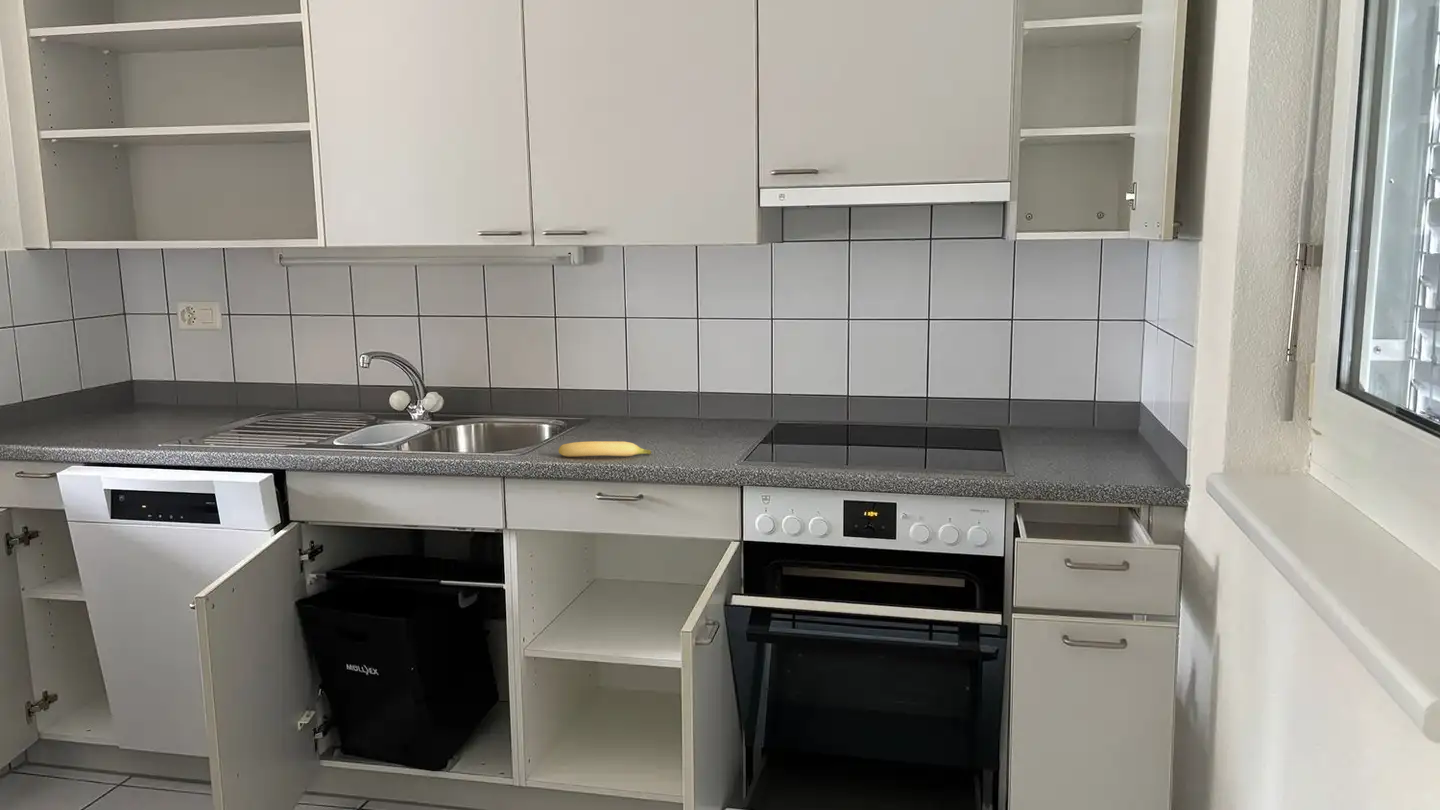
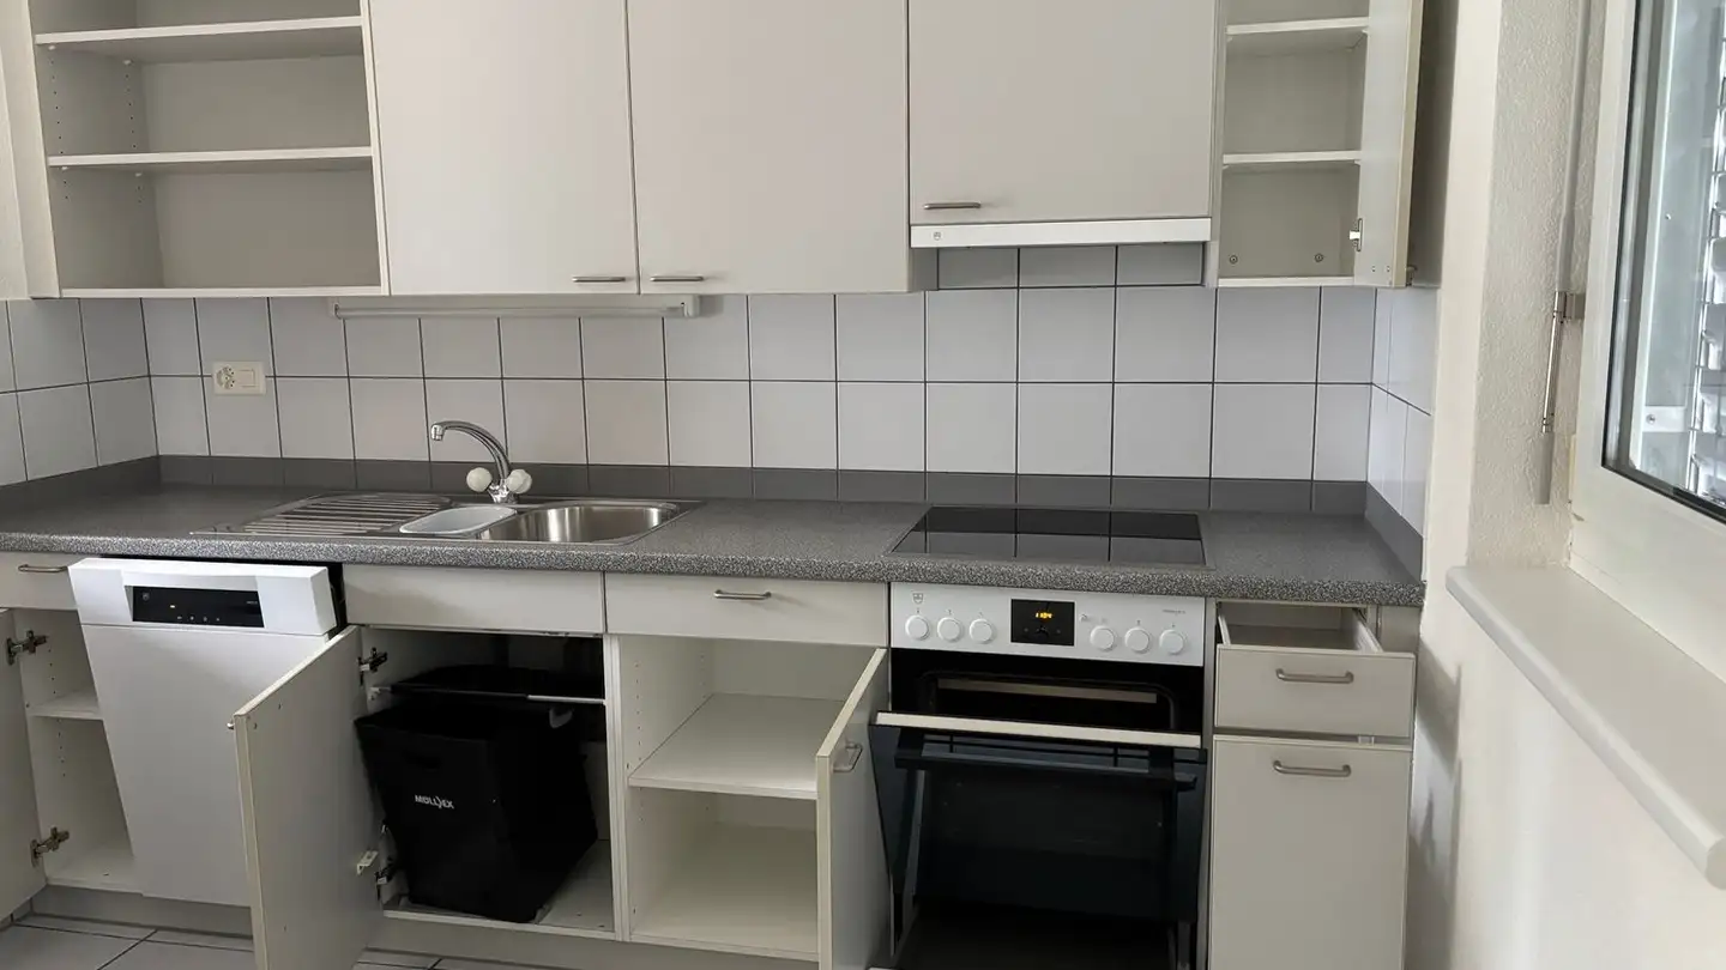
- banana [557,440,653,458]
